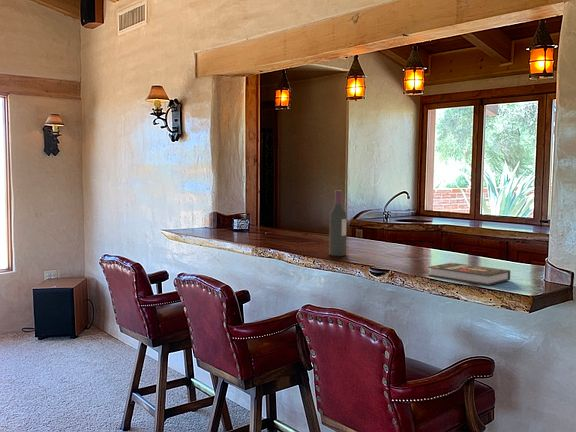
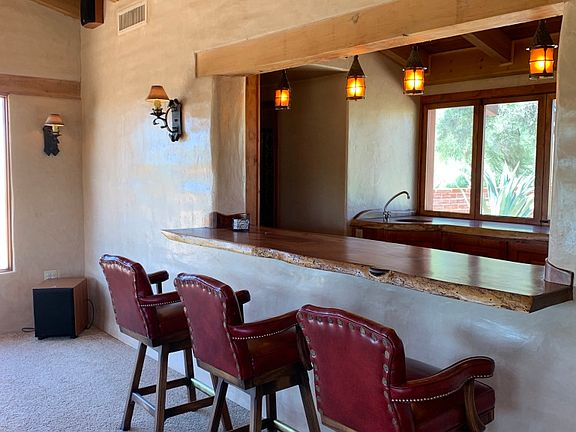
- wine bottle [328,190,347,257]
- book [428,262,511,286]
